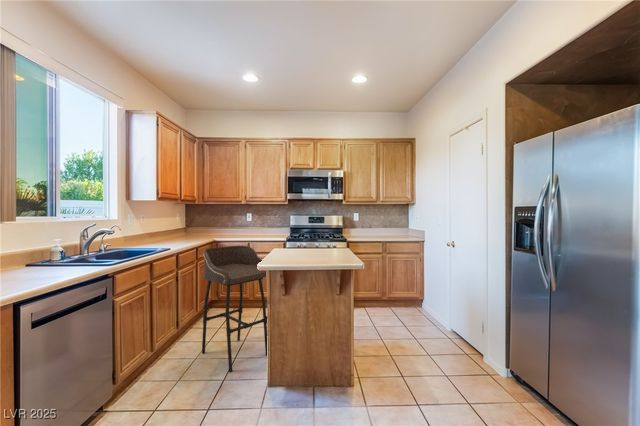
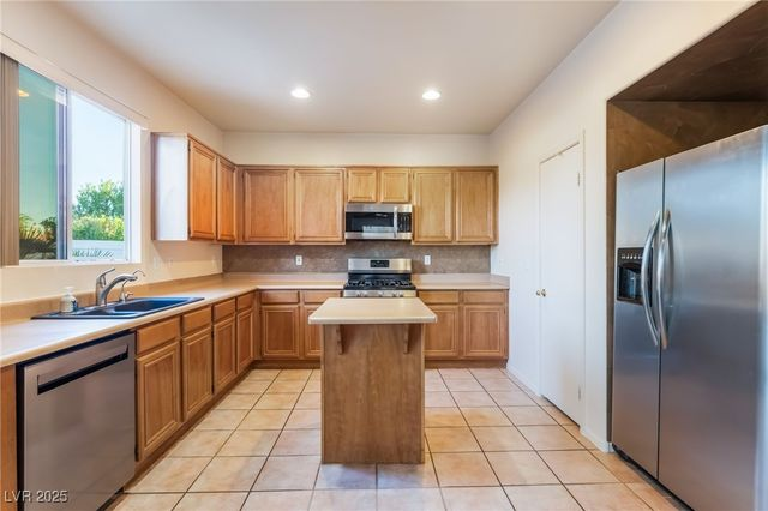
- bar stool [201,245,268,373]
